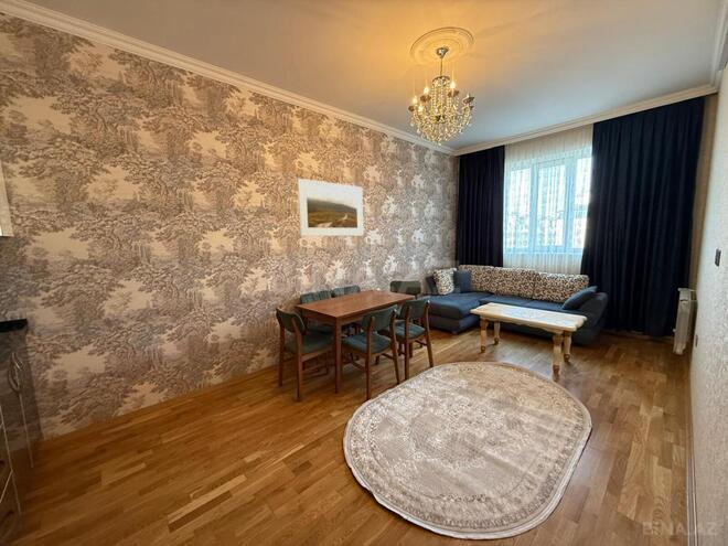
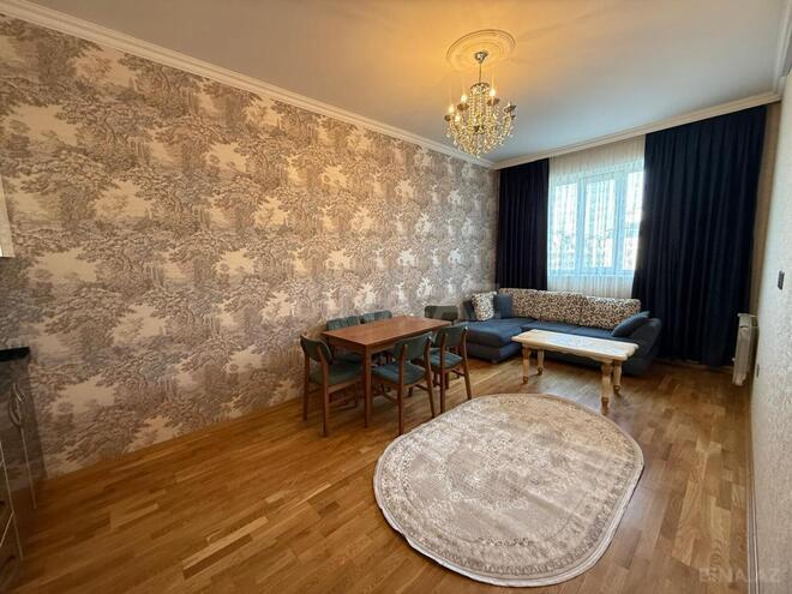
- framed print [297,178,364,237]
